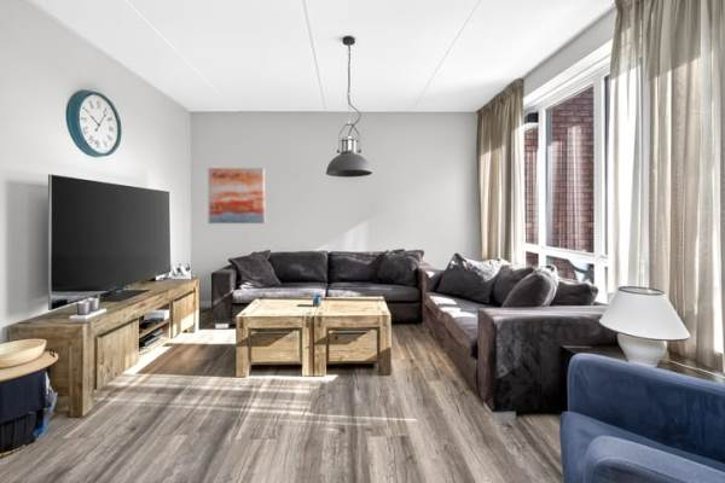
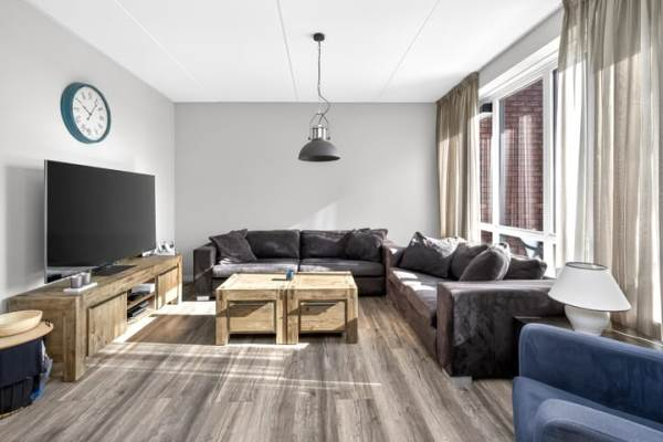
- wall art [207,167,266,225]
